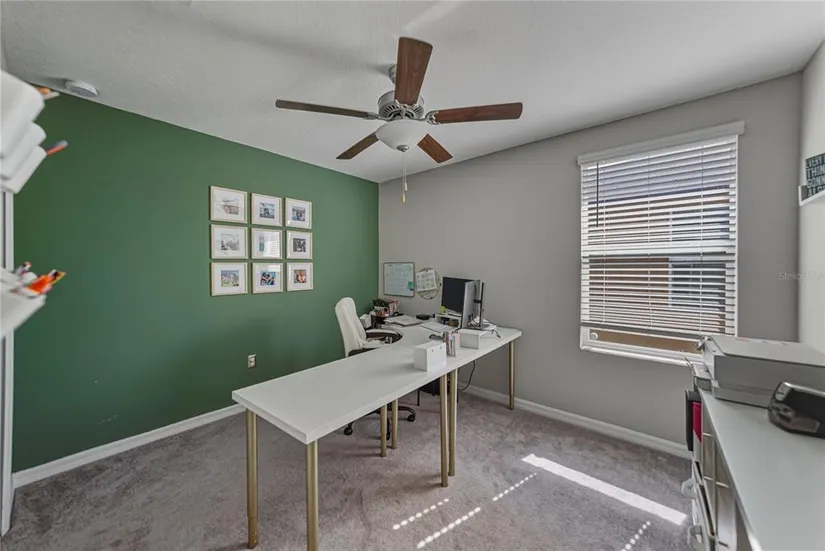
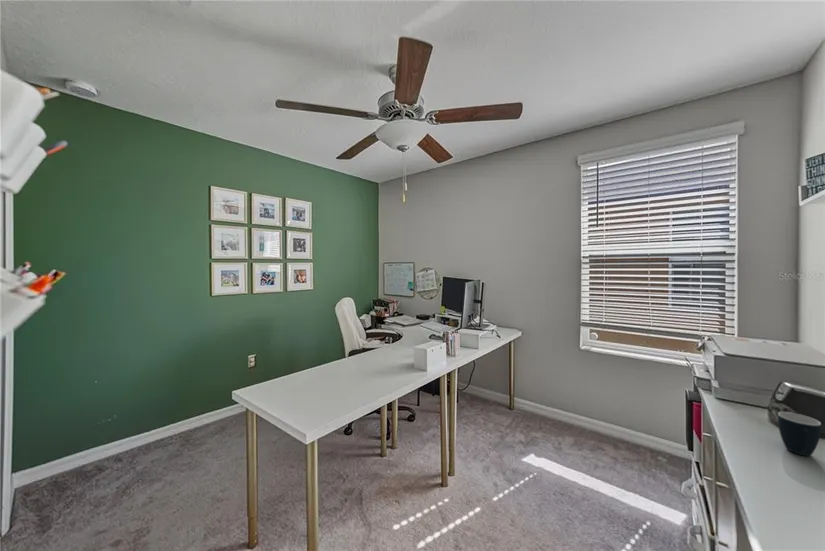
+ mug [777,411,822,457]
